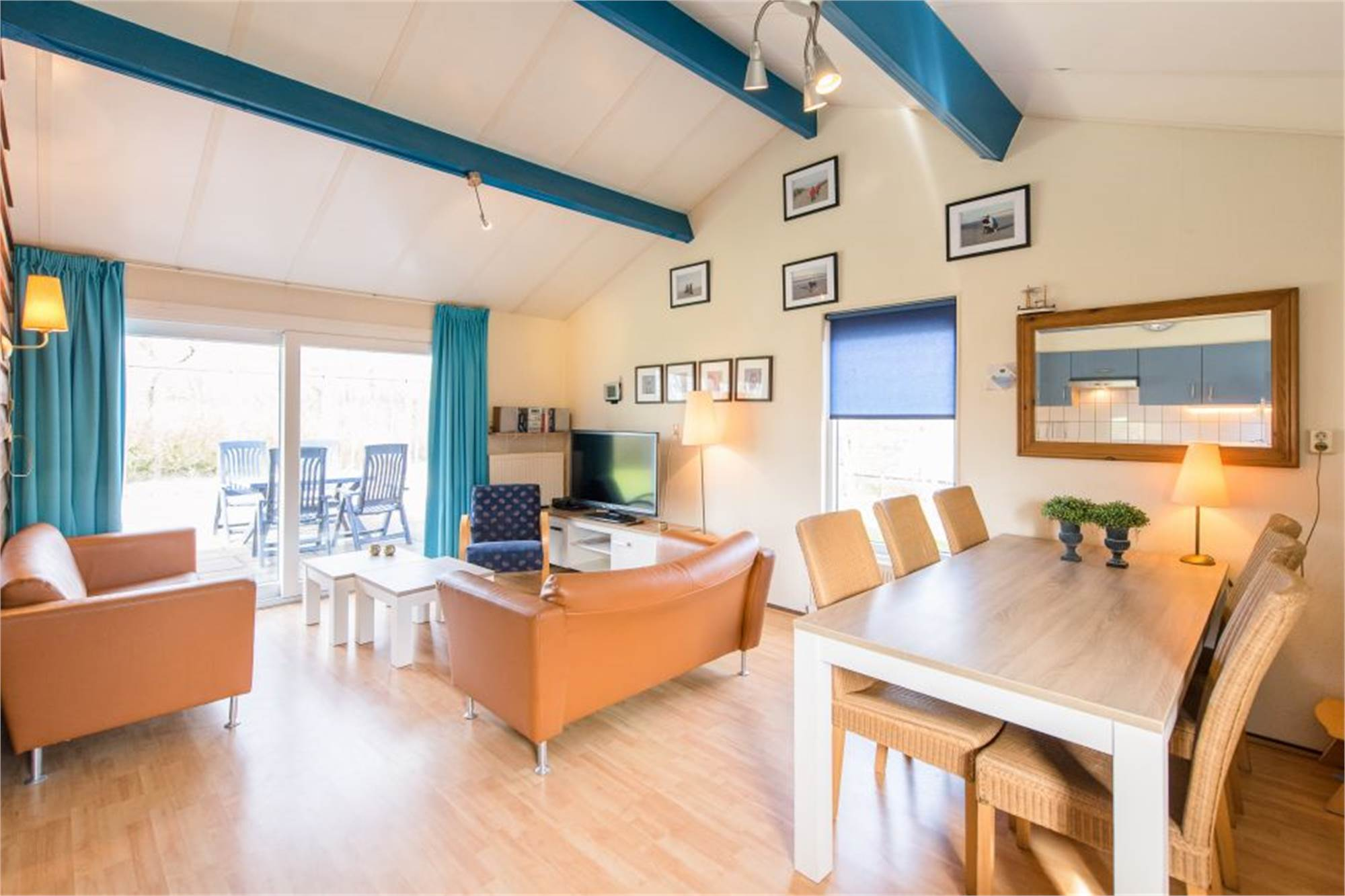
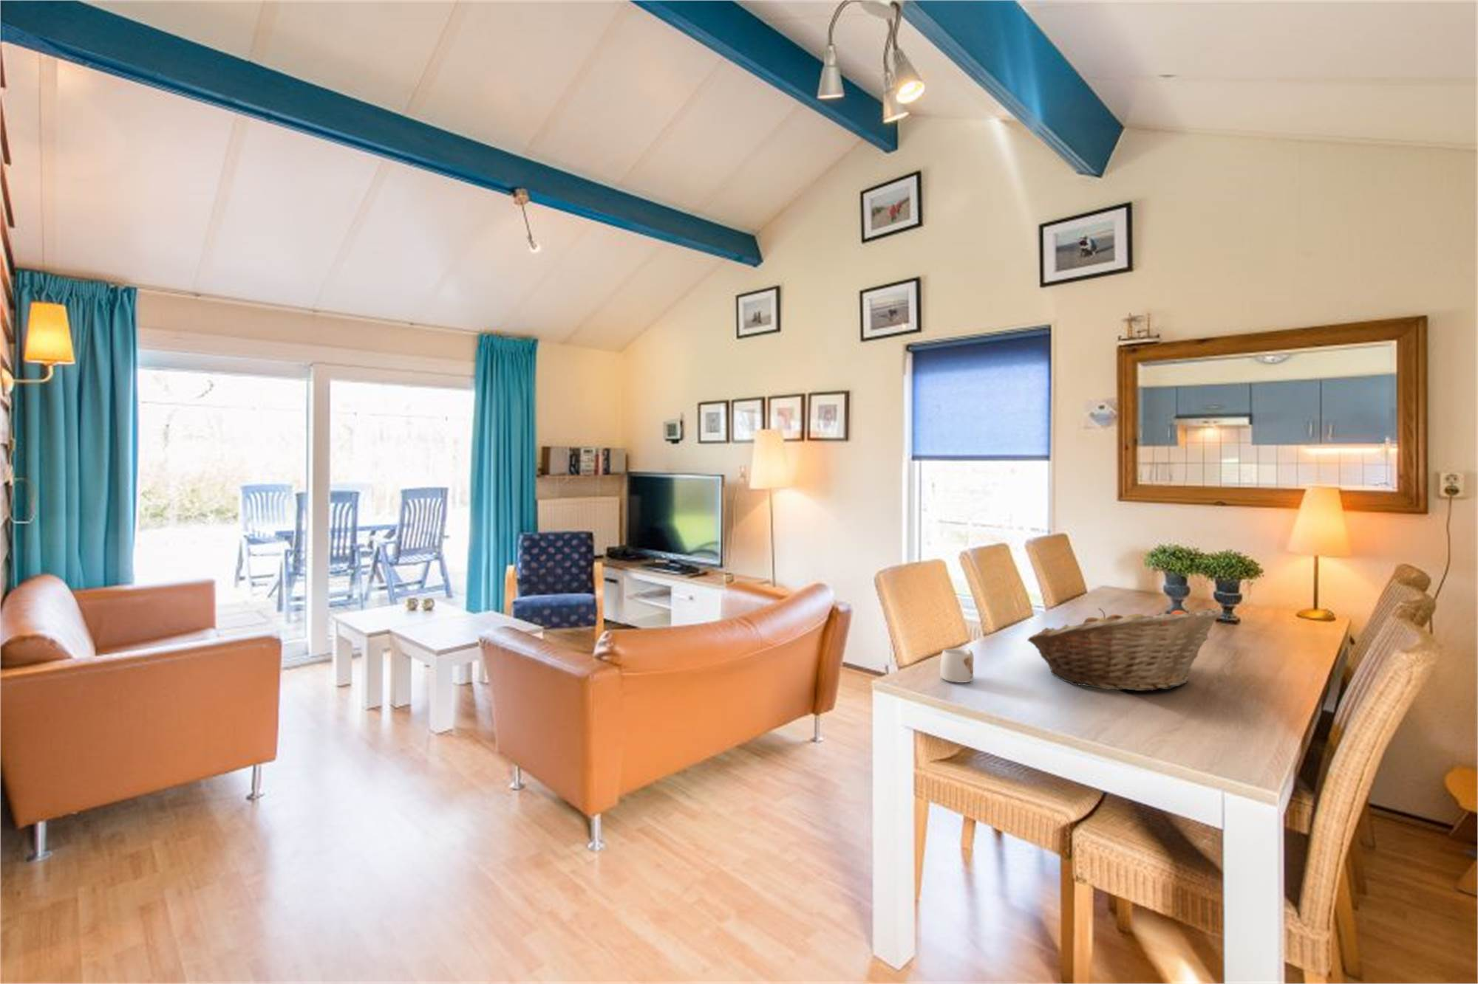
+ fruit basket [1026,607,1223,692]
+ mug [940,648,975,683]
